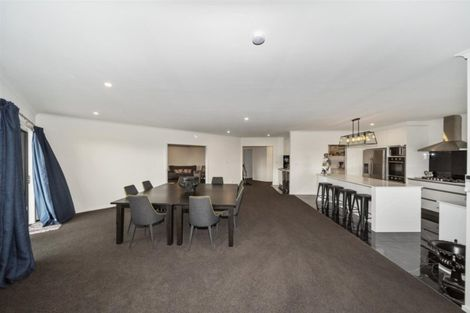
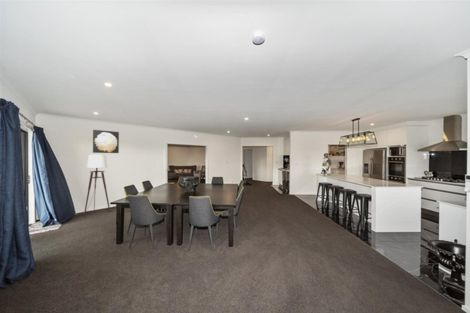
+ wall art [92,129,120,154]
+ floor lamp [74,154,111,217]
